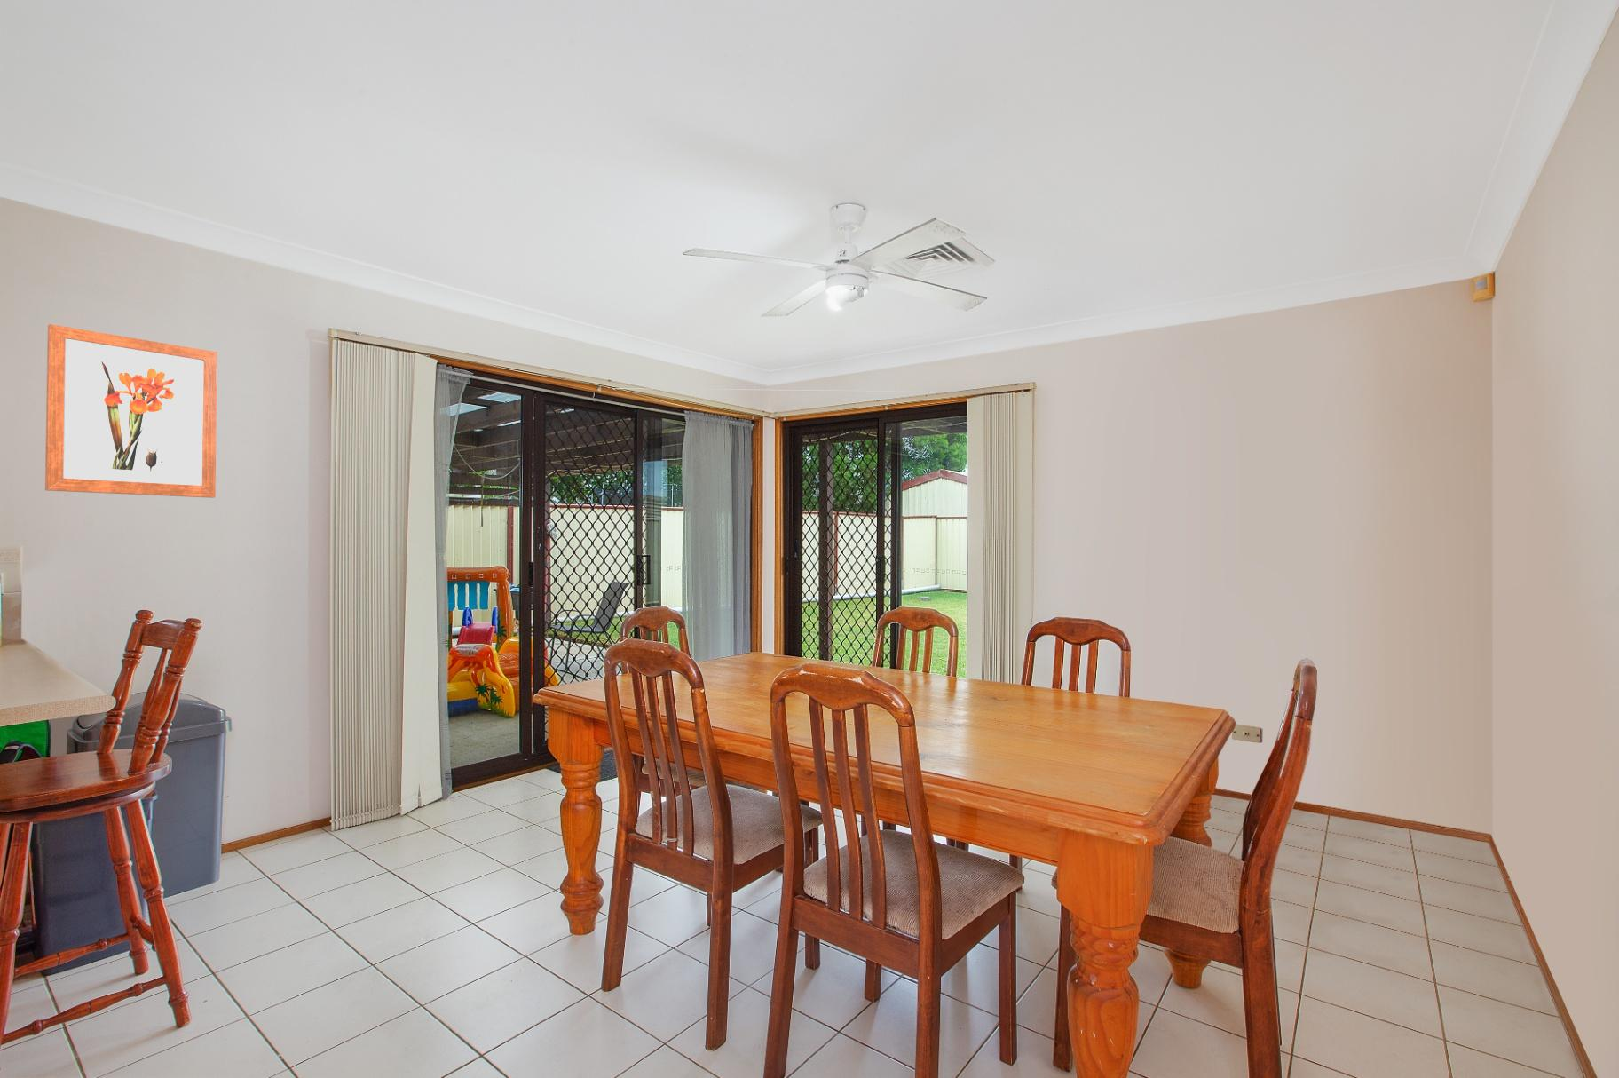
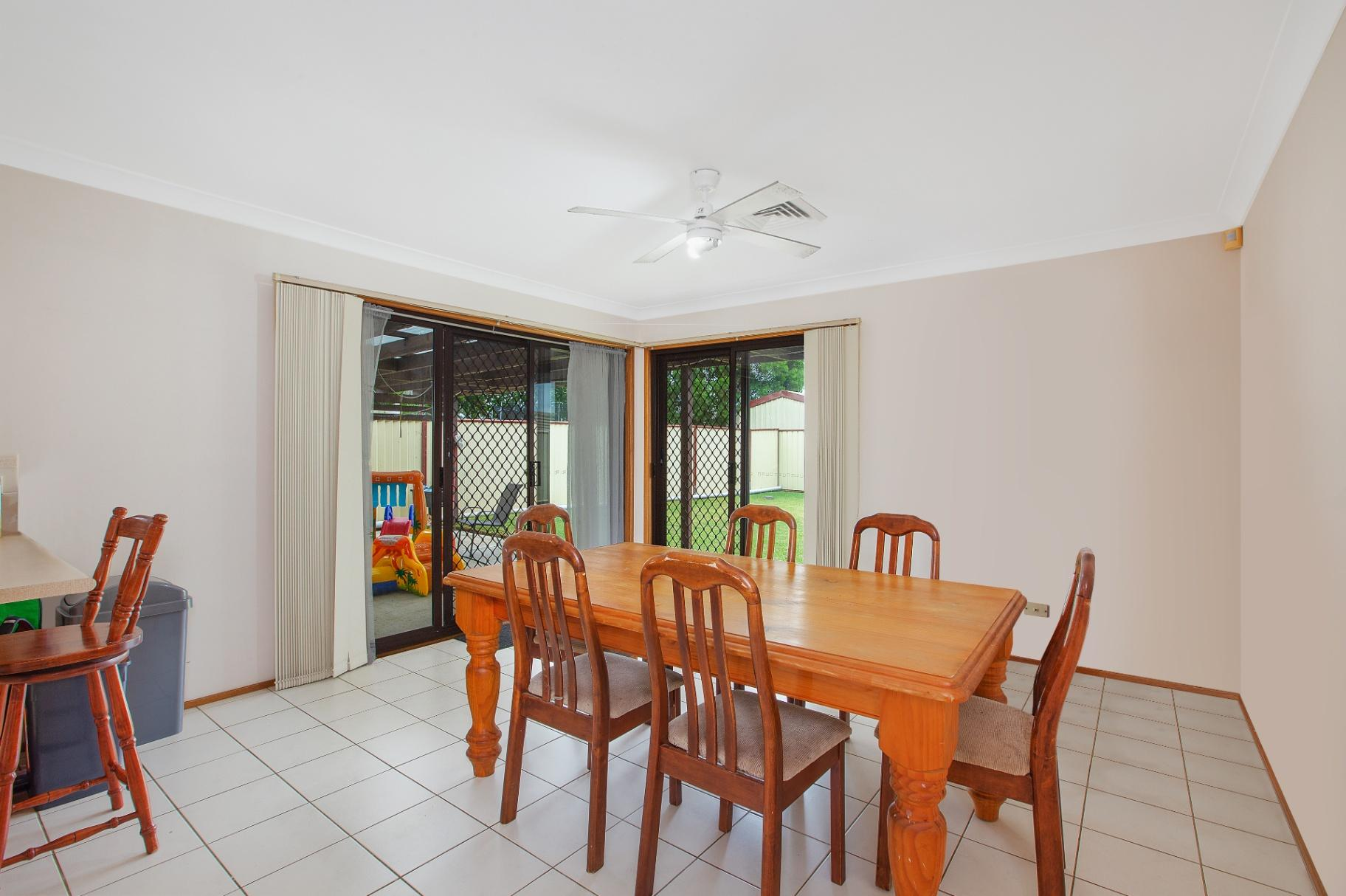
- wall art [45,324,219,499]
